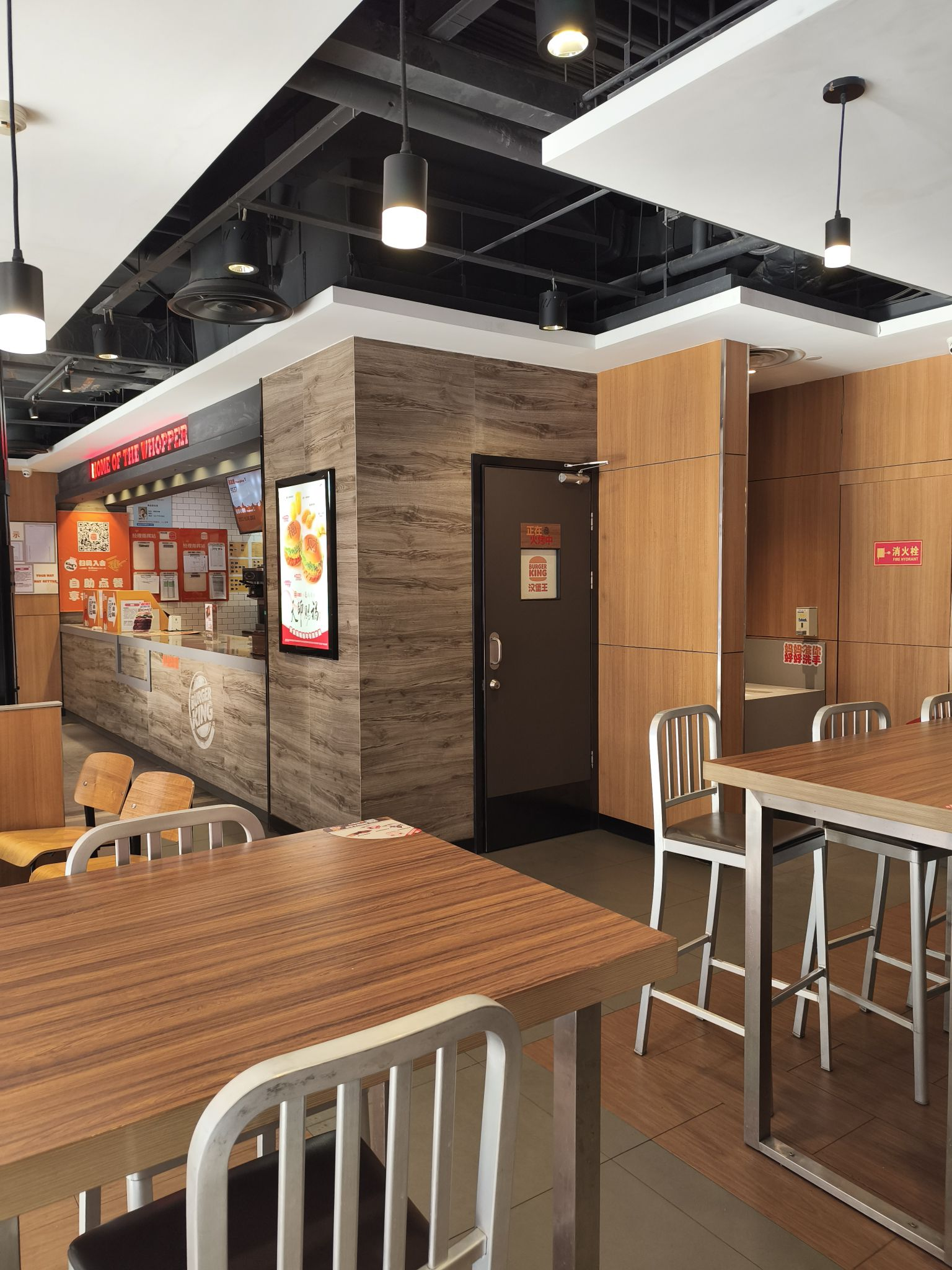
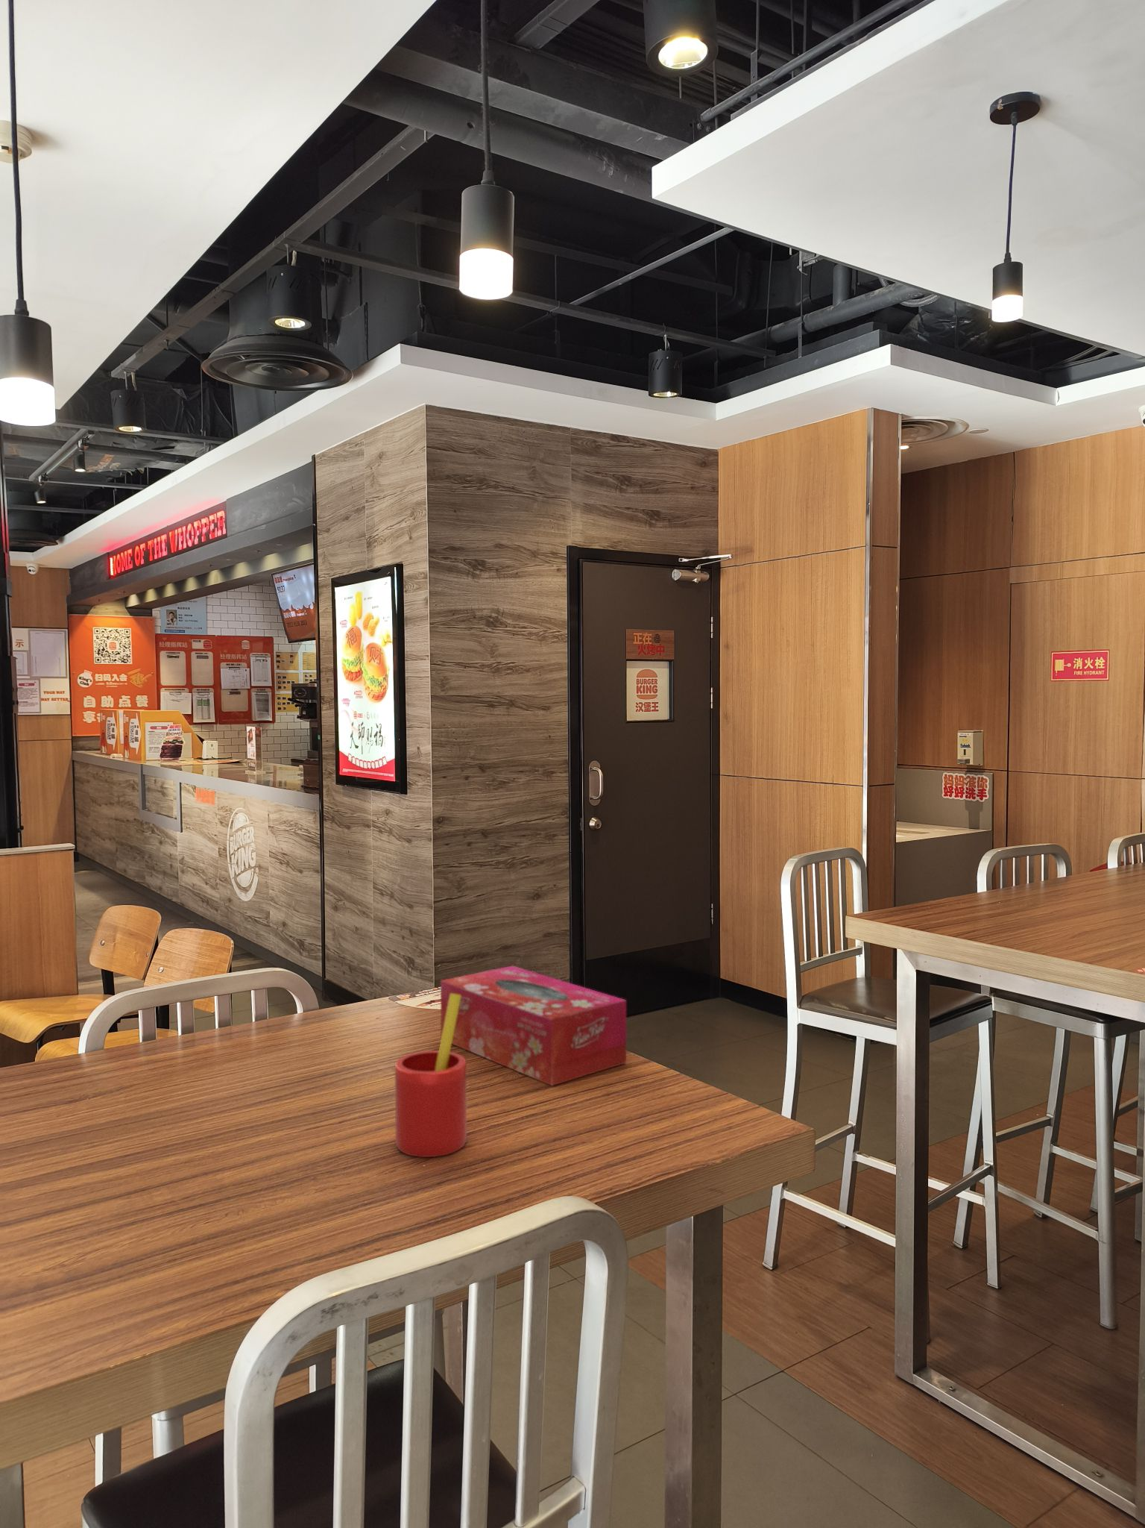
+ straw [394,993,468,1157]
+ tissue box [440,965,627,1086]
